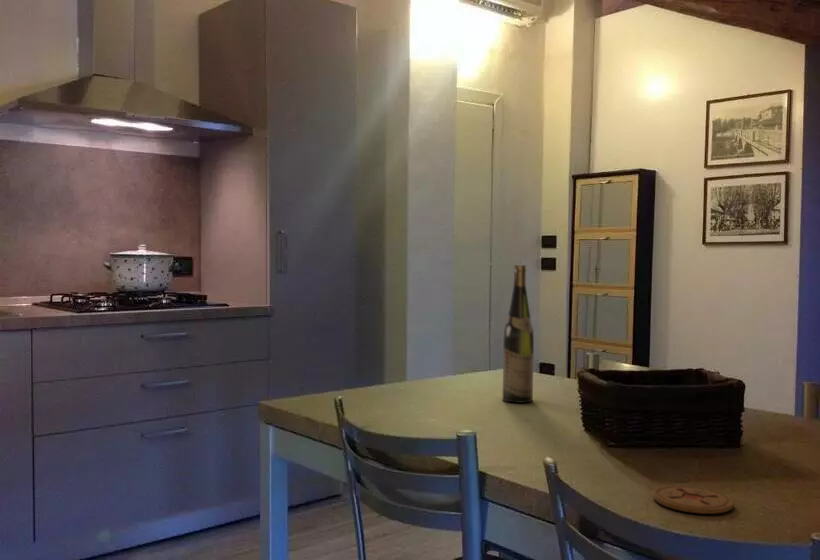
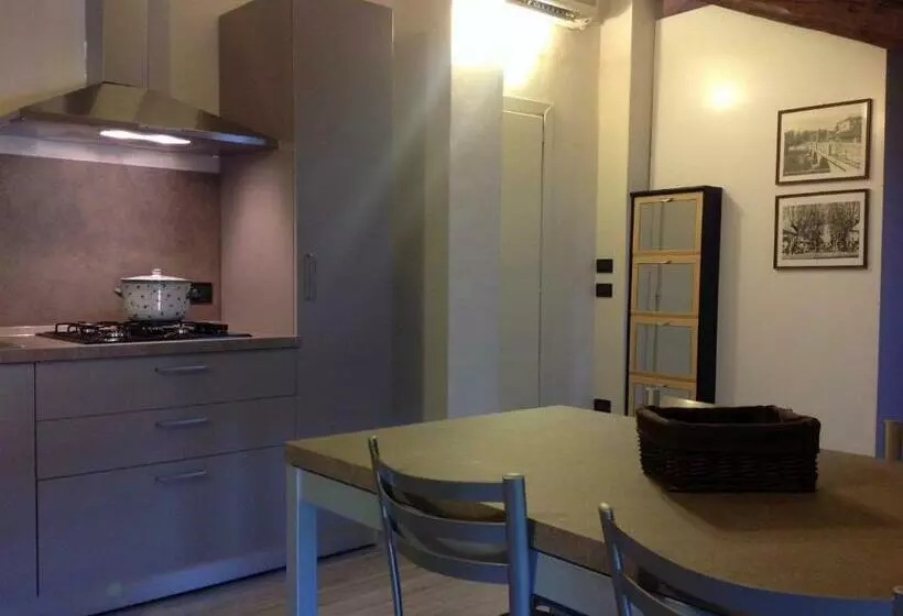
- coaster [652,485,734,515]
- wine bottle [502,264,535,404]
